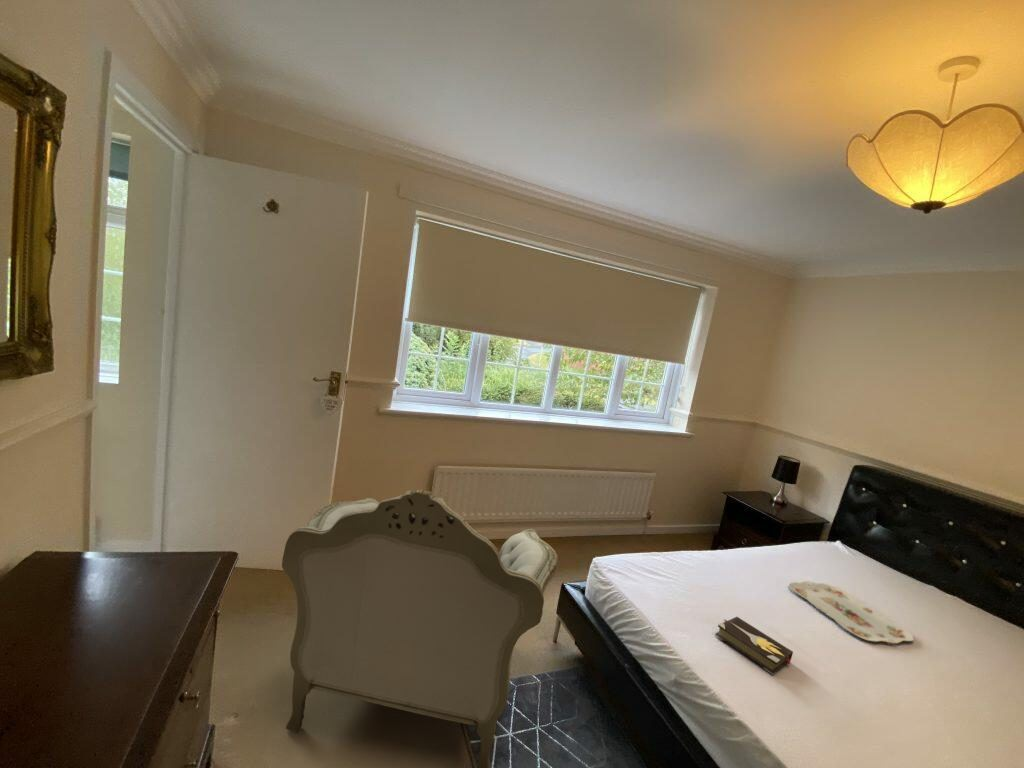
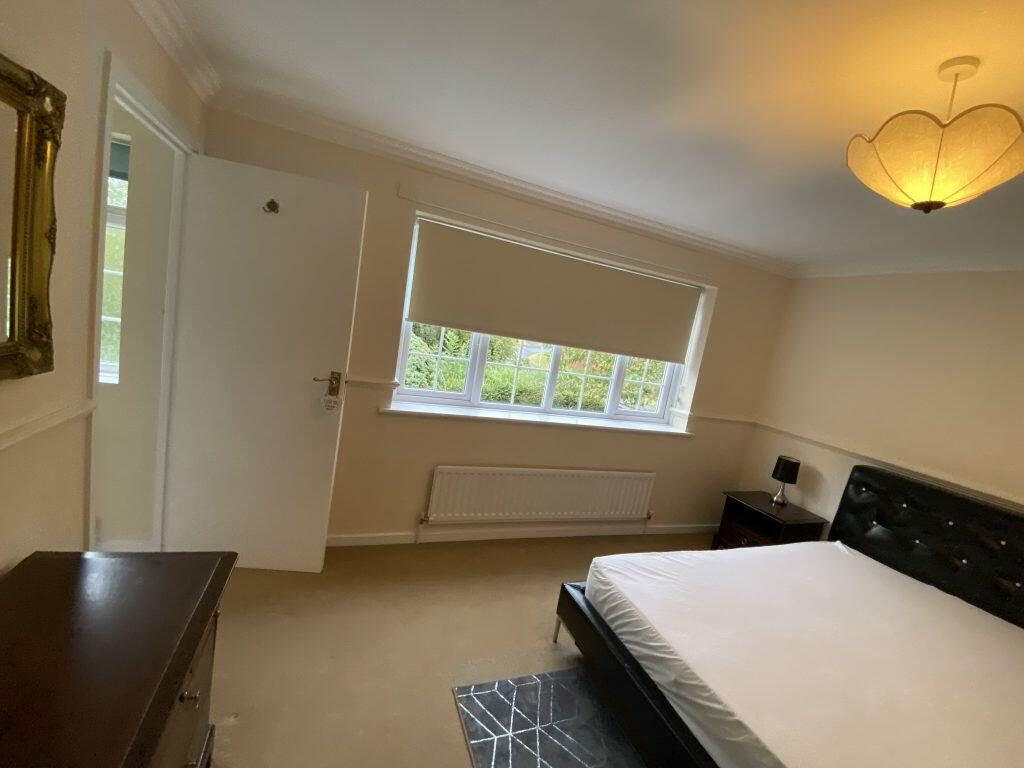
- hardback book [714,616,794,676]
- serving tray [788,580,914,644]
- armchair [281,489,559,768]
